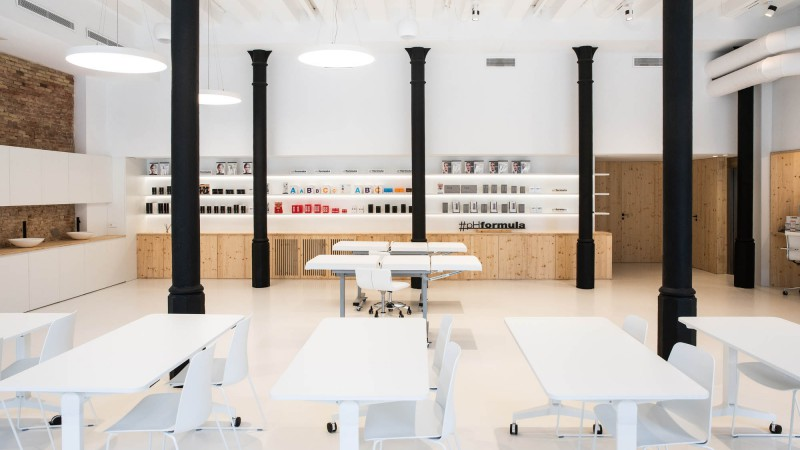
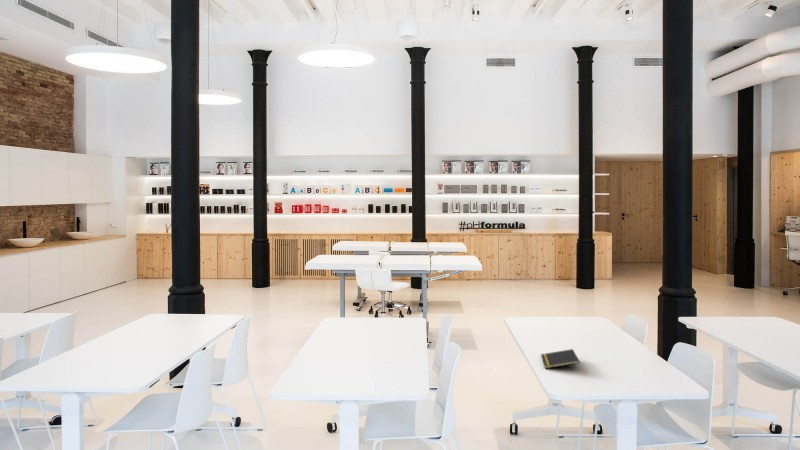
+ notepad [540,348,581,369]
